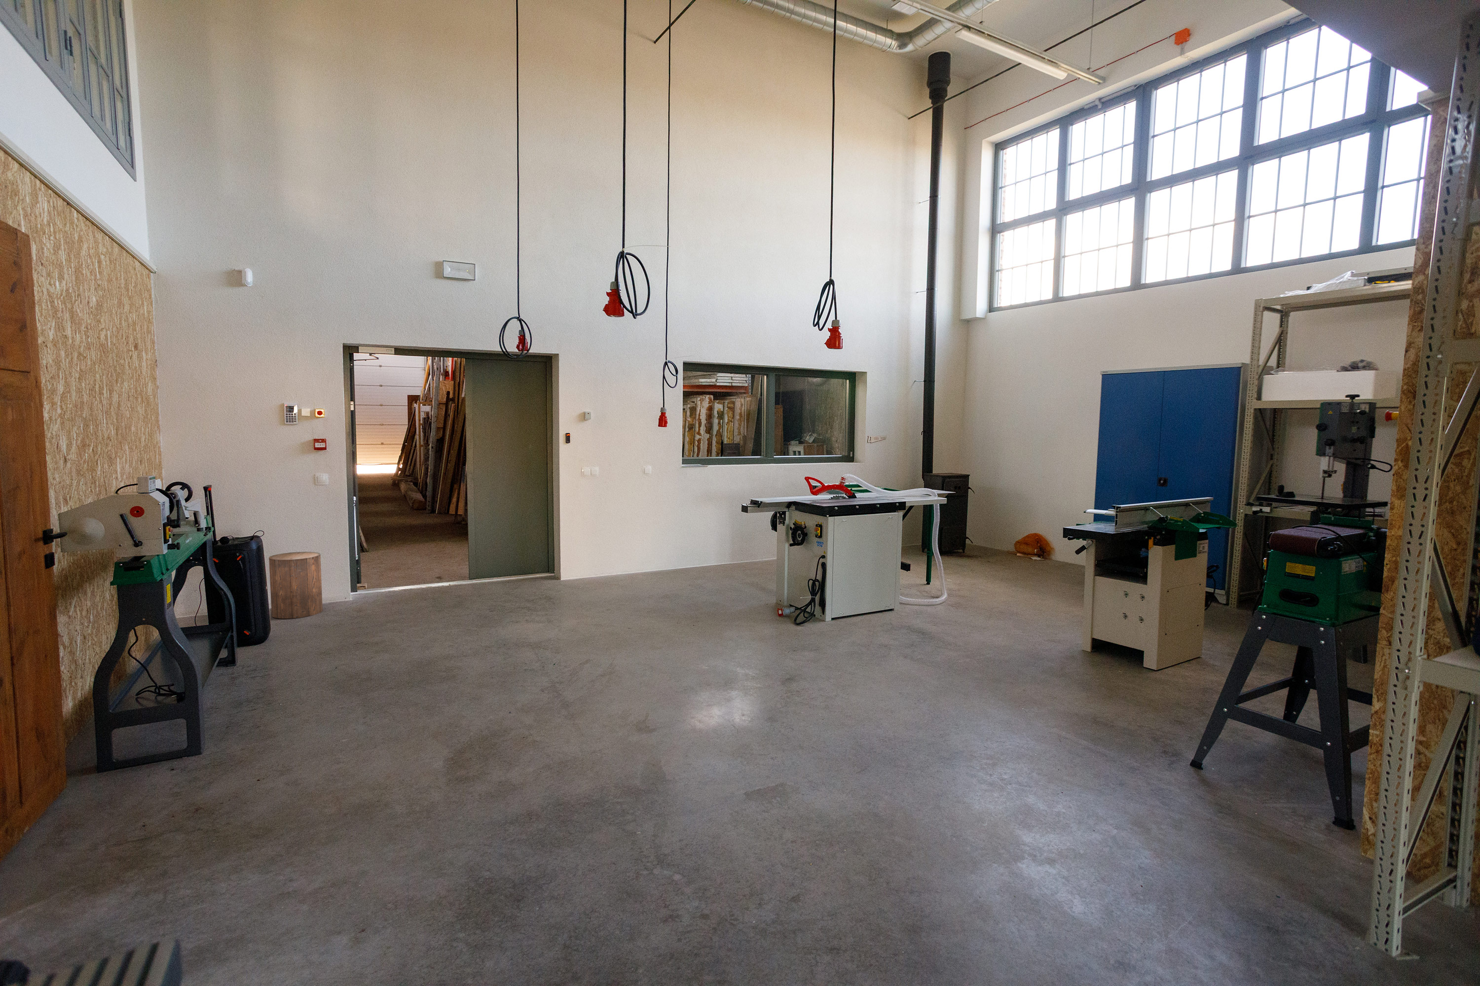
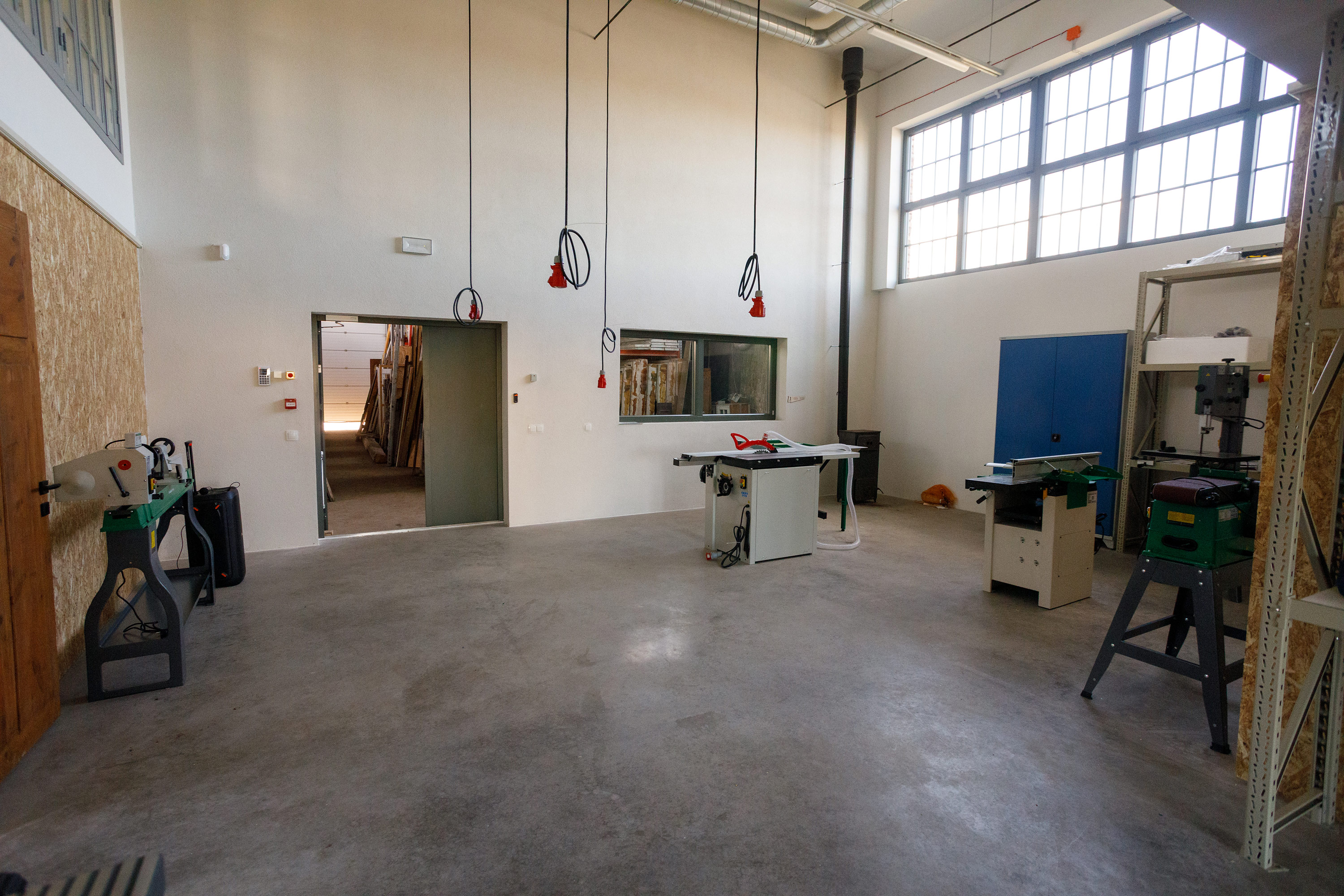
- stool [269,551,323,620]
